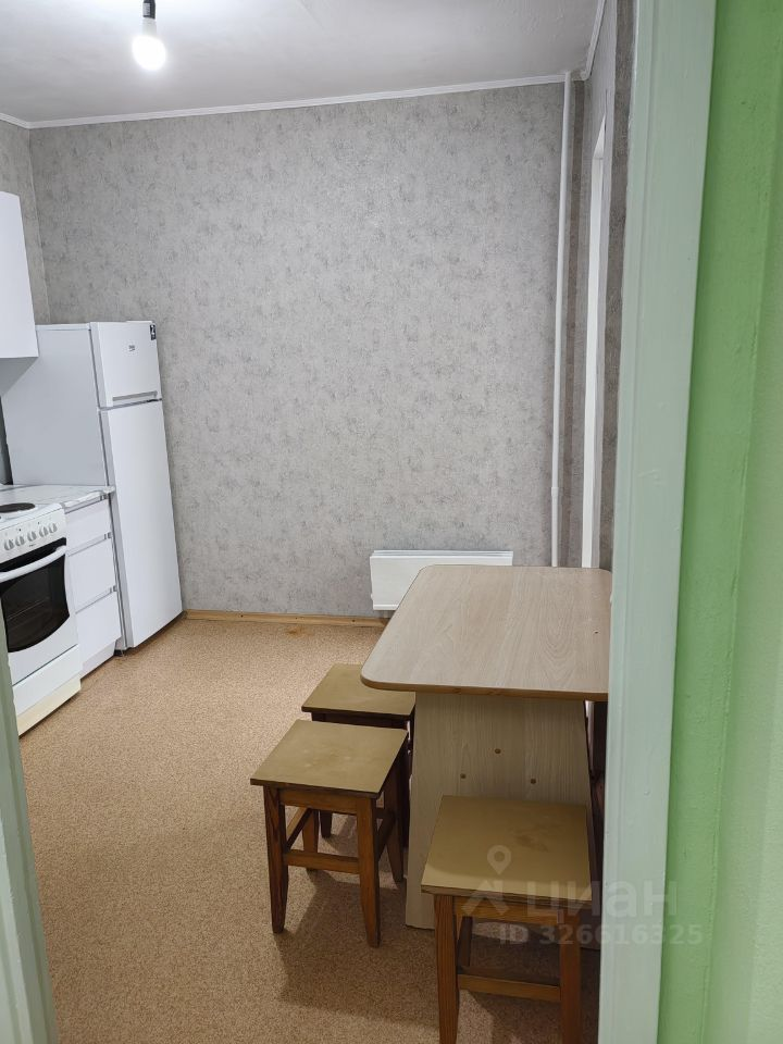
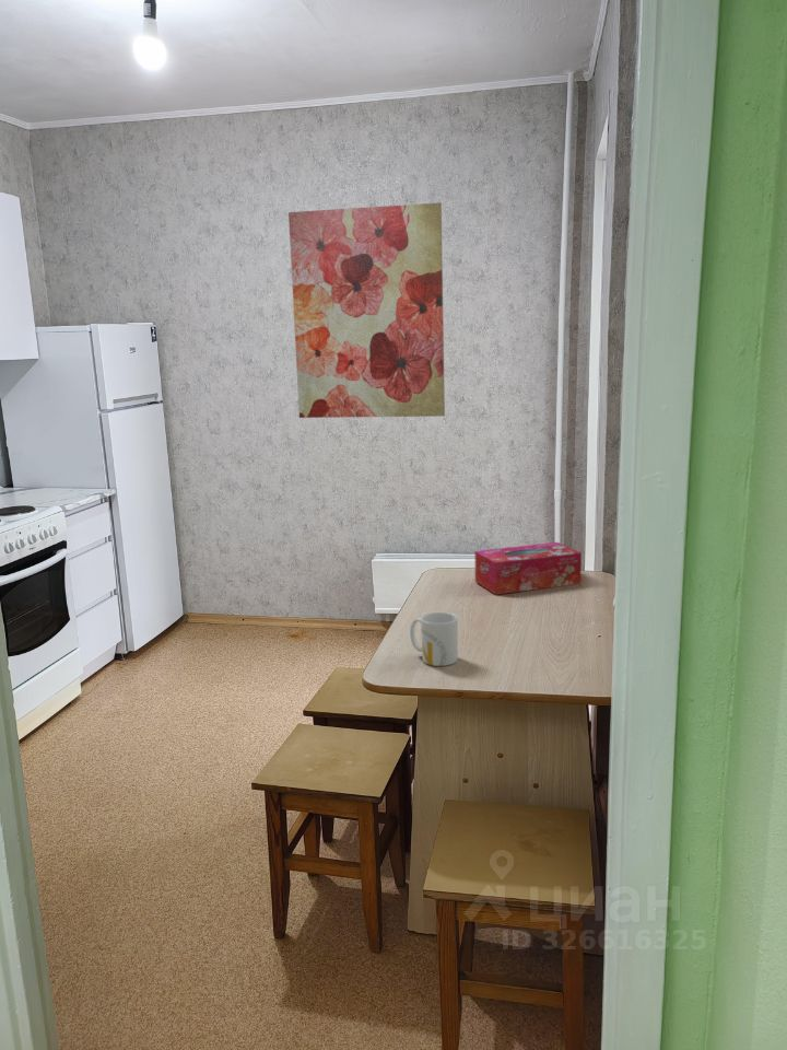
+ tissue box [473,541,583,596]
+ mug [409,611,459,667]
+ wall art [287,201,446,419]
